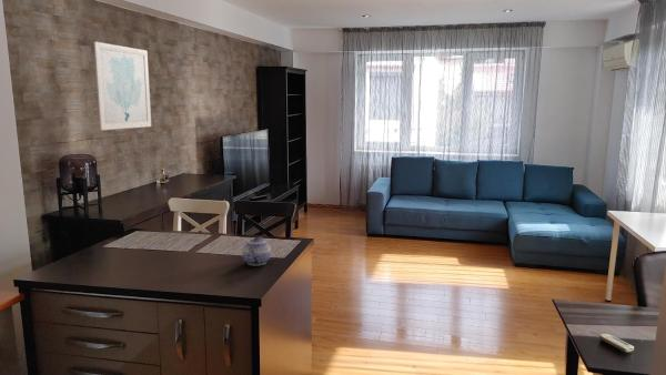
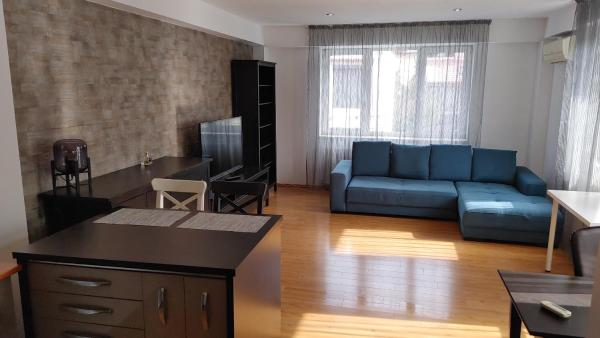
- teapot [241,235,272,266]
- wall art [92,41,152,131]
